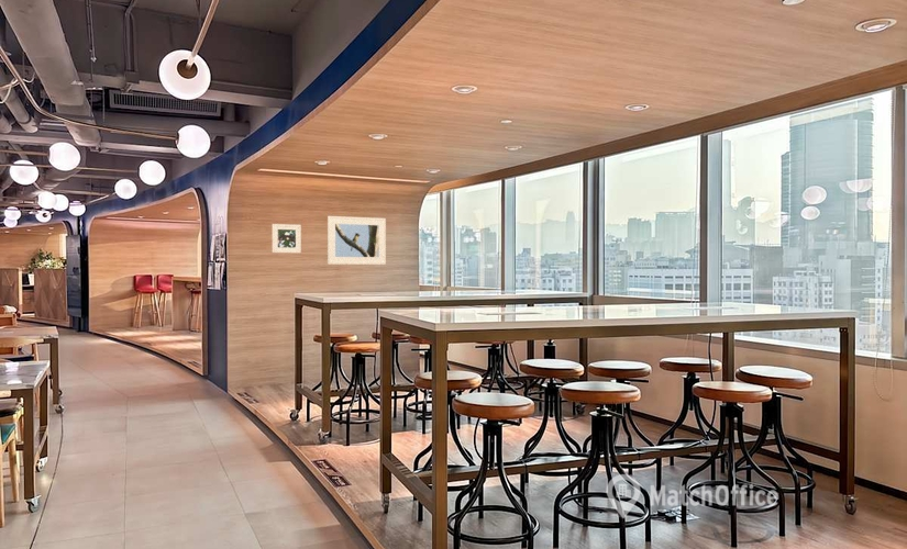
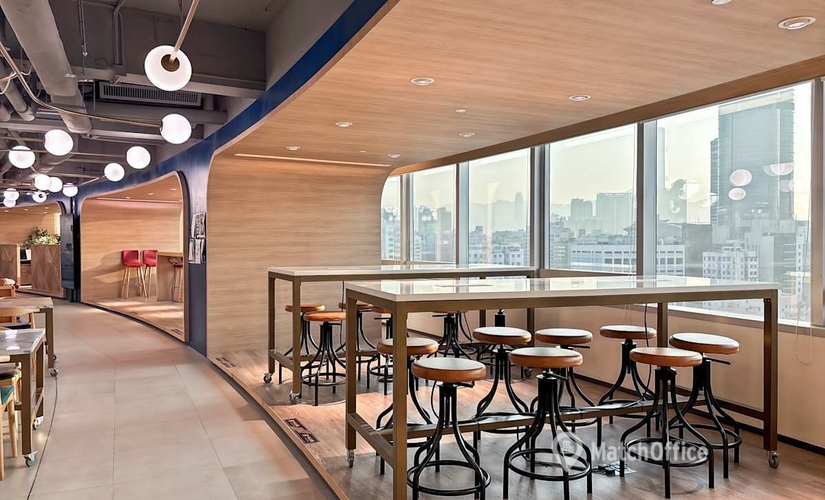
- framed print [327,215,387,266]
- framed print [272,223,302,254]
